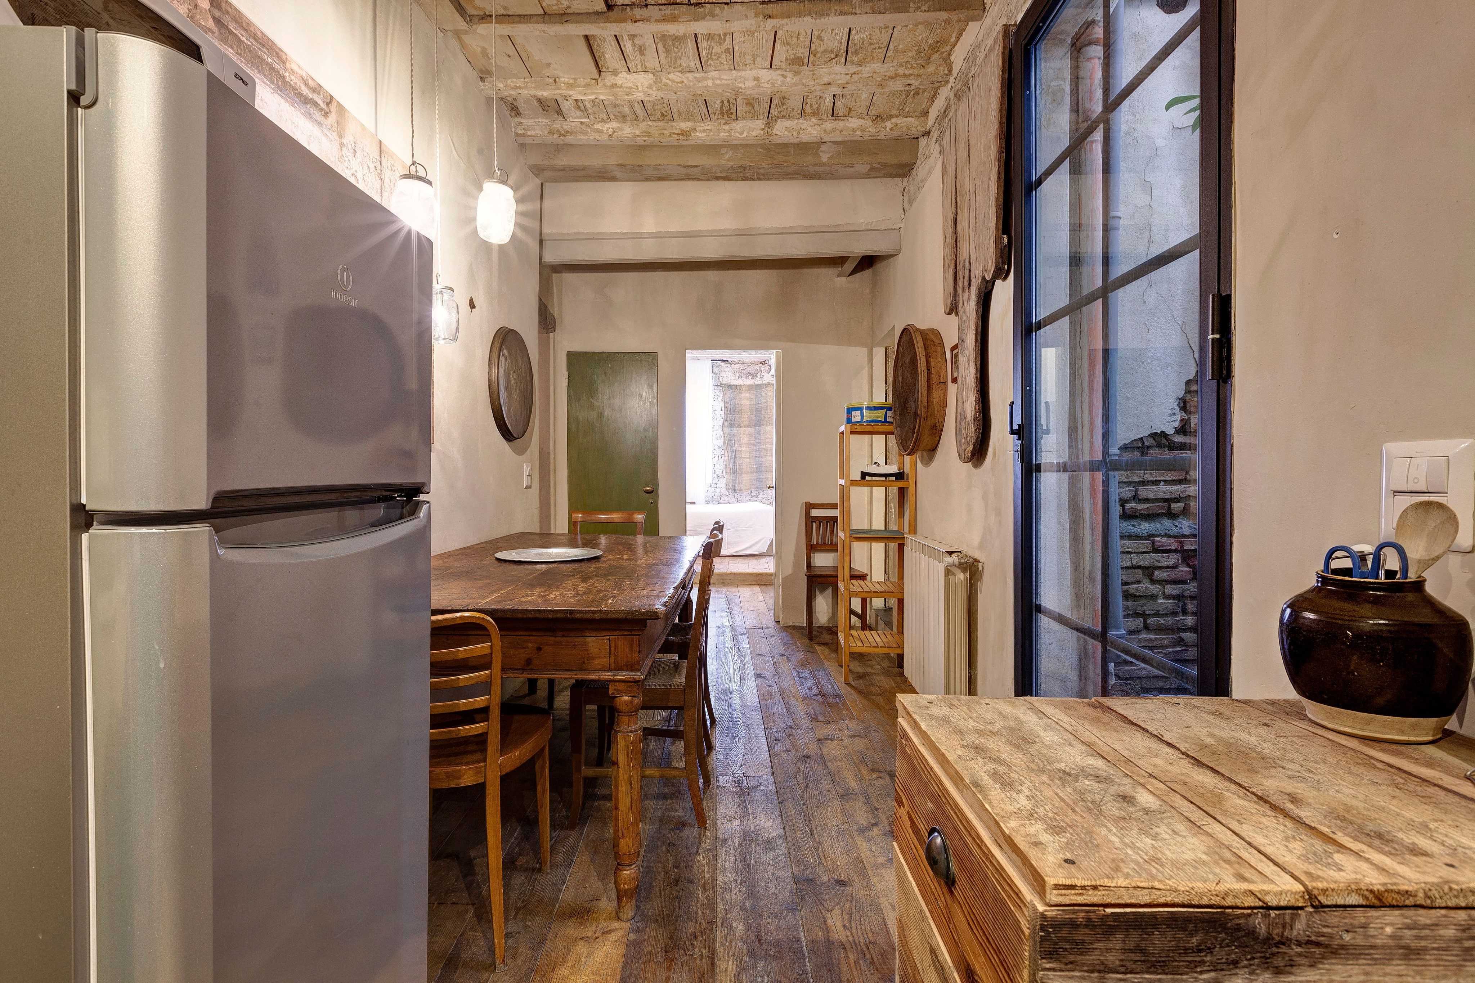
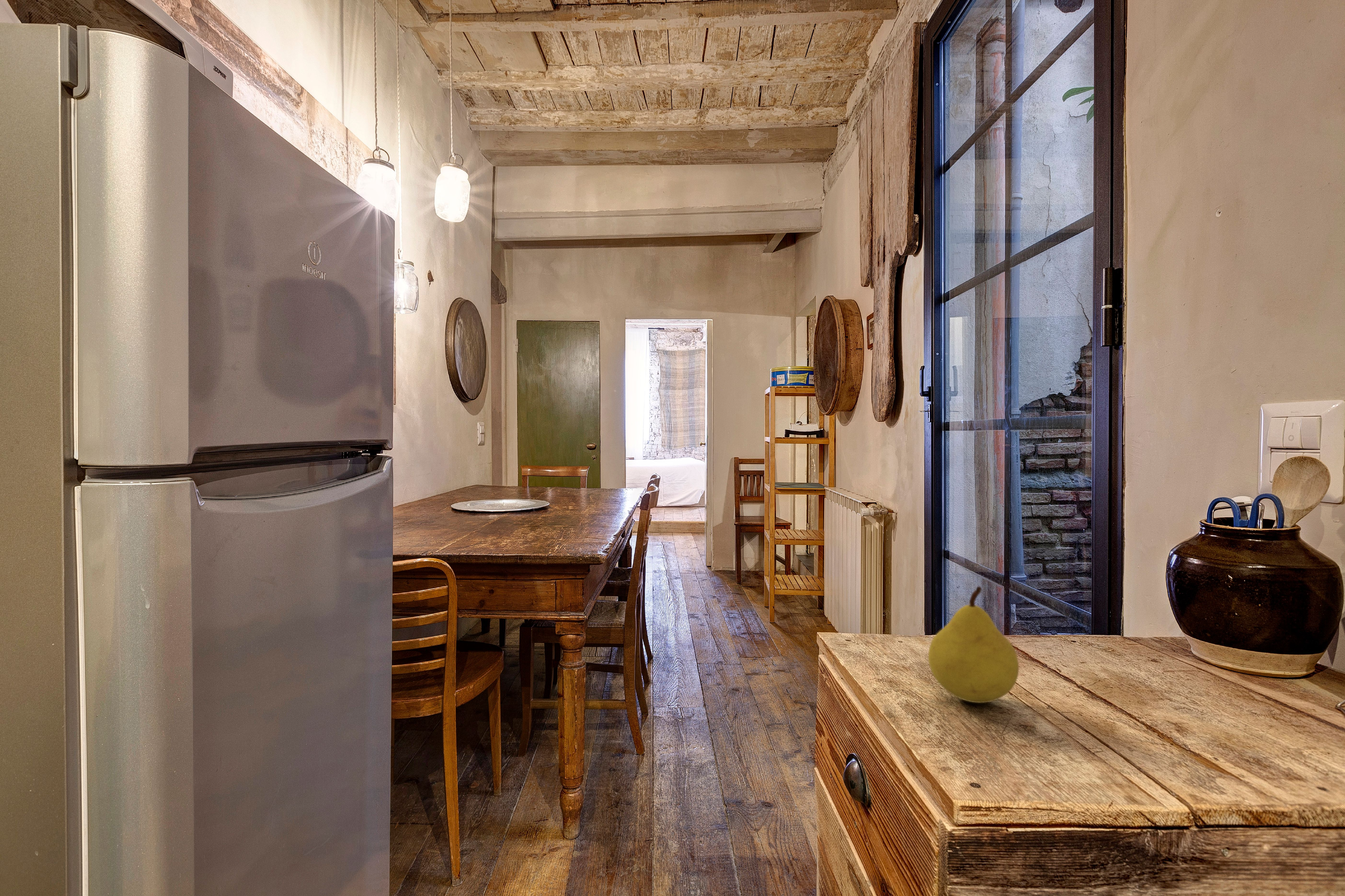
+ fruit [928,586,1019,703]
